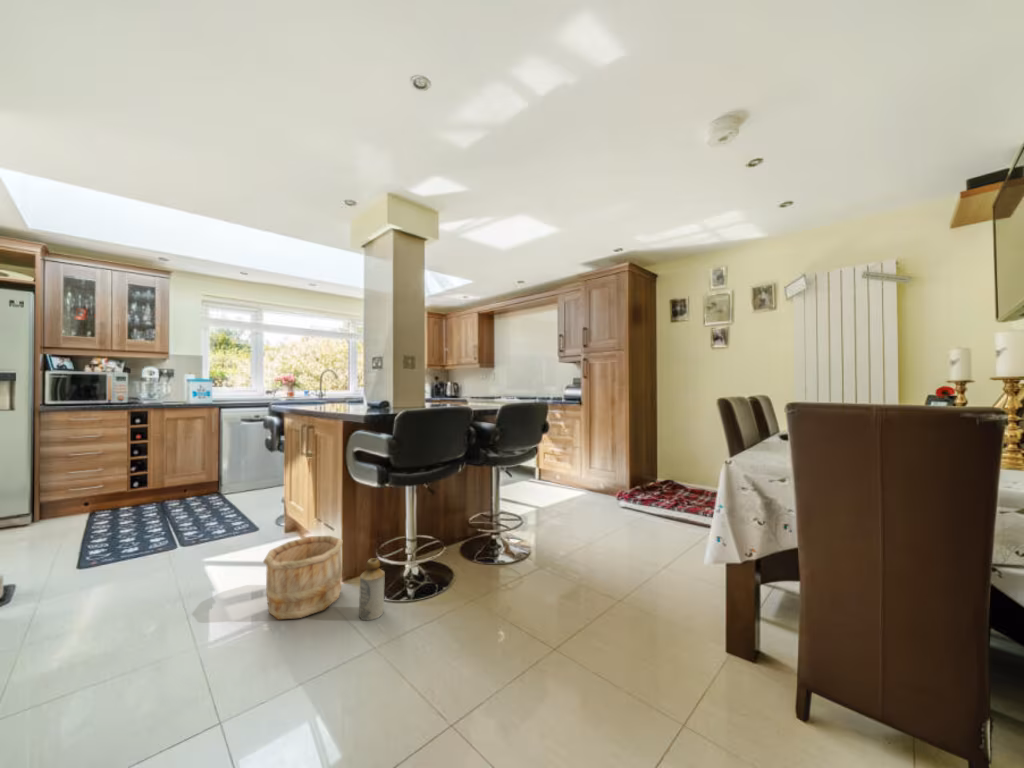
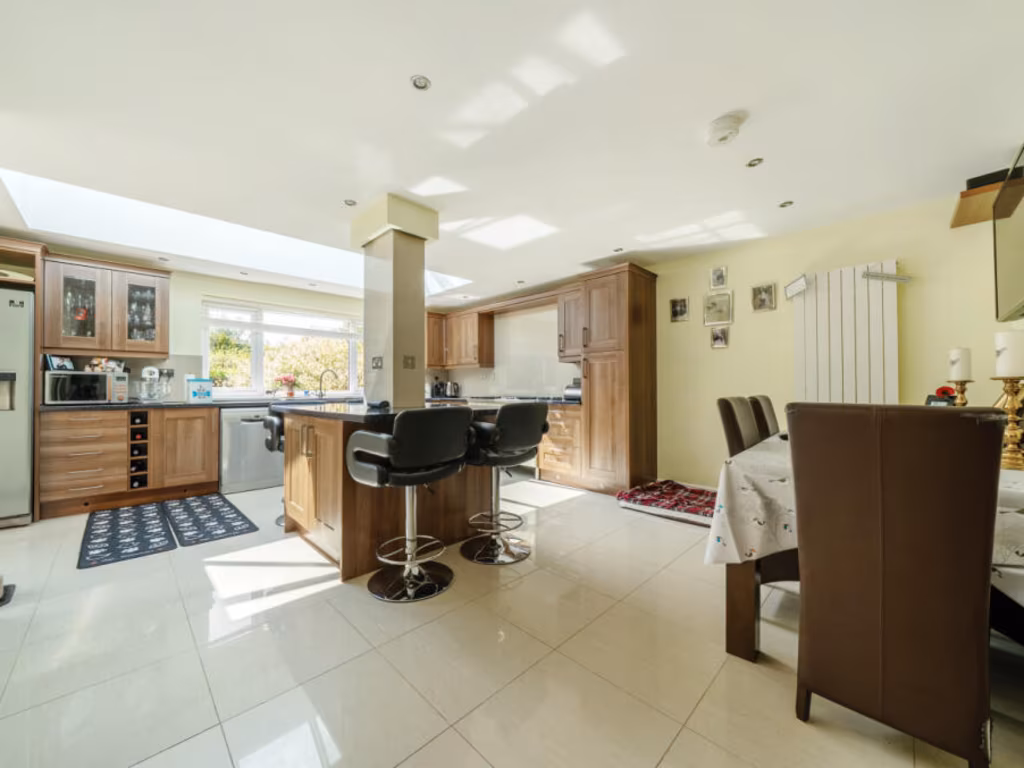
- bottle [358,557,386,621]
- wooden bucket [262,535,344,620]
